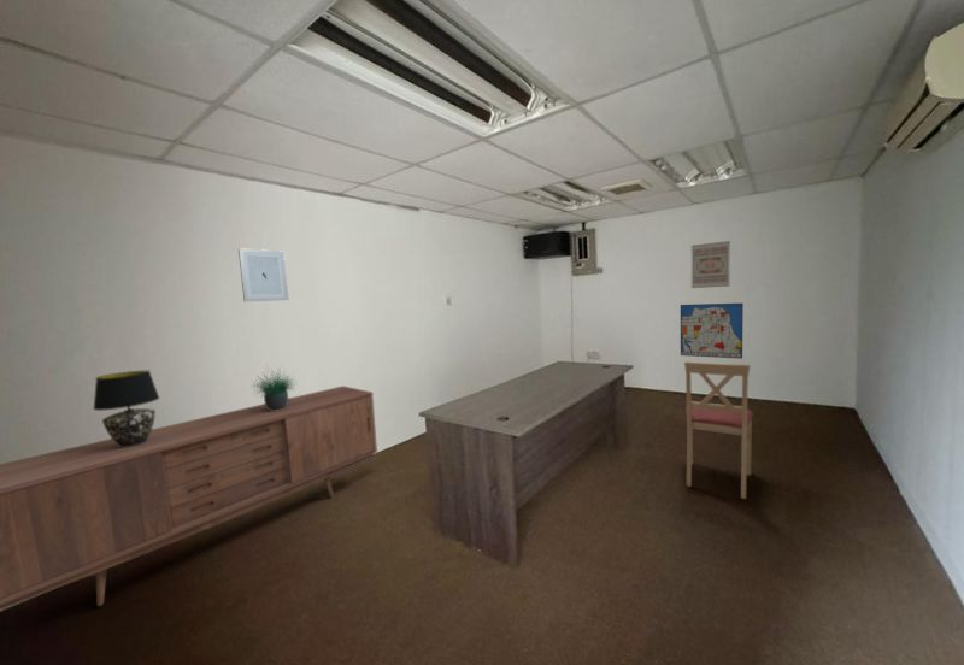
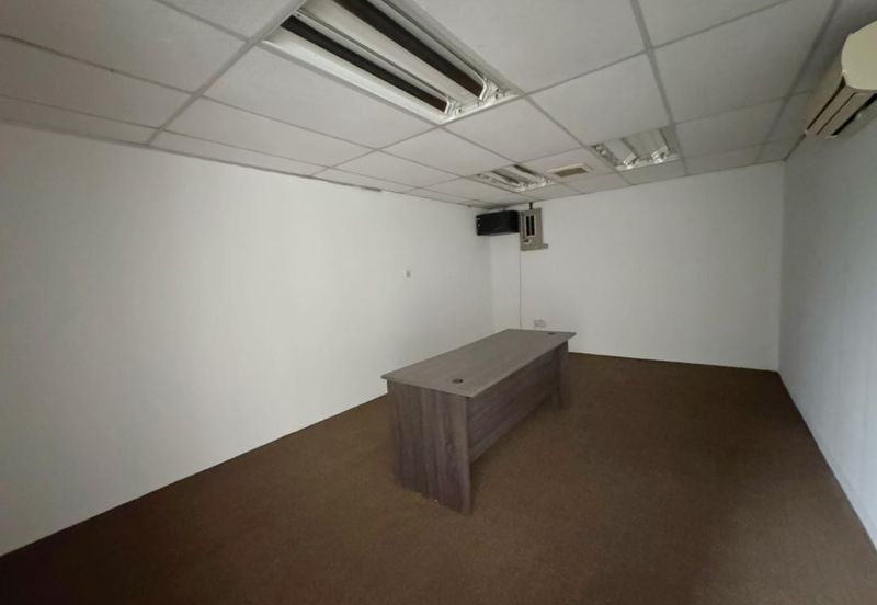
- wall art [237,247,290,302]
- table lamp [92,370,160,448]
- wall art [690,240,731,289]
- sideboard [0,384,378,611]
- wall art [680,302,745,360]
- potted plant [249,363,300,411]
- chair [683,360,754,500]
